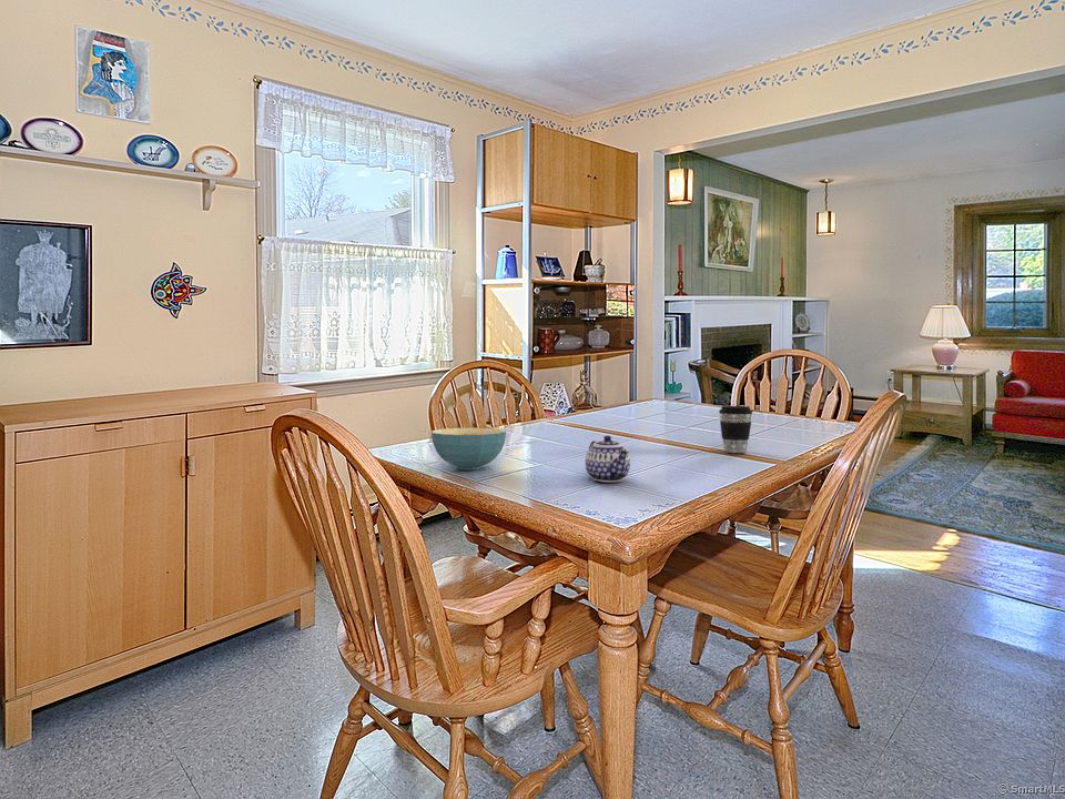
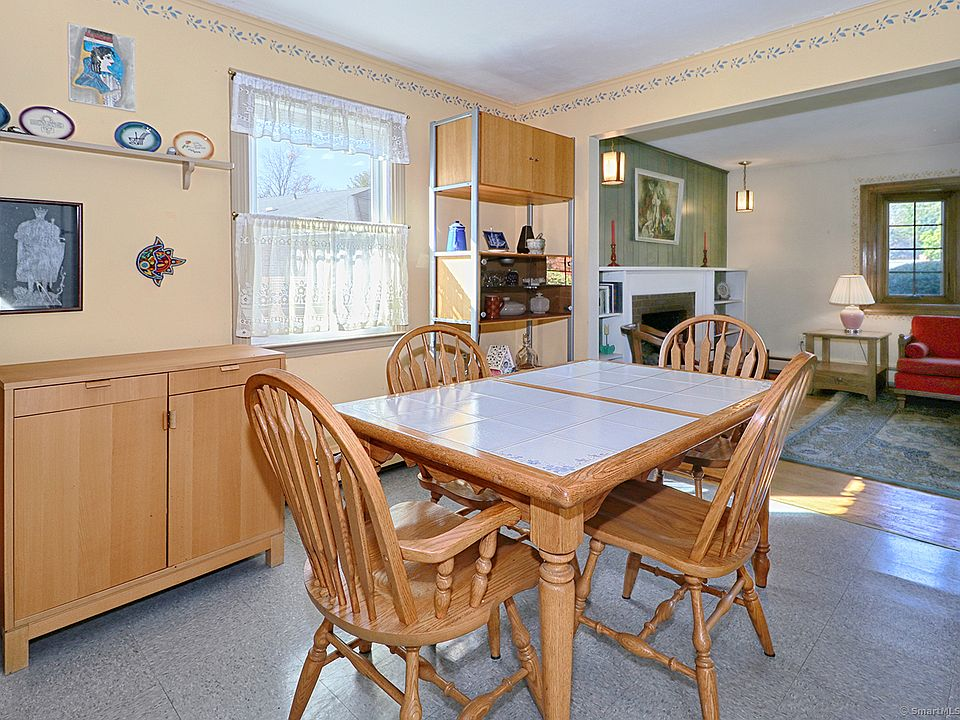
- coffee cup [718,405,753,454]
- teapot [585,435,631,483]
- cereal bowl [430,427,507,471]
